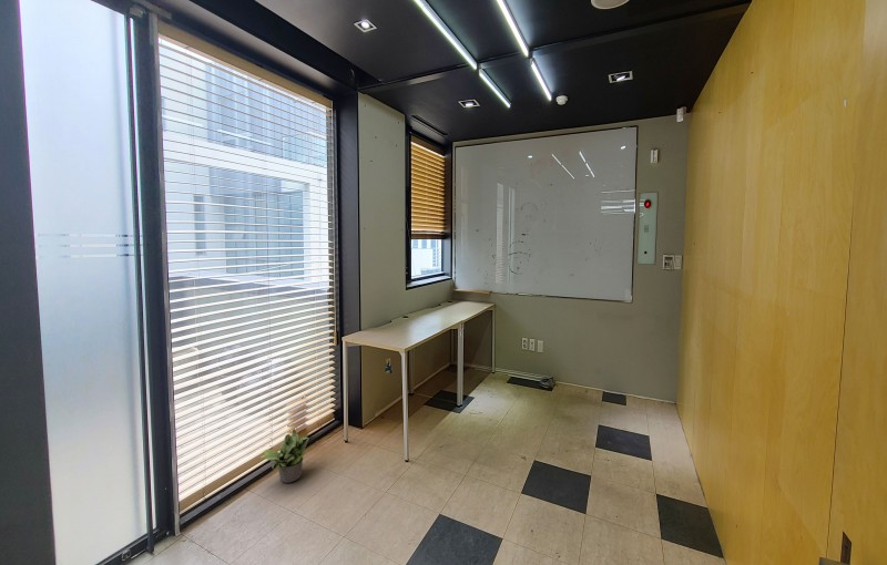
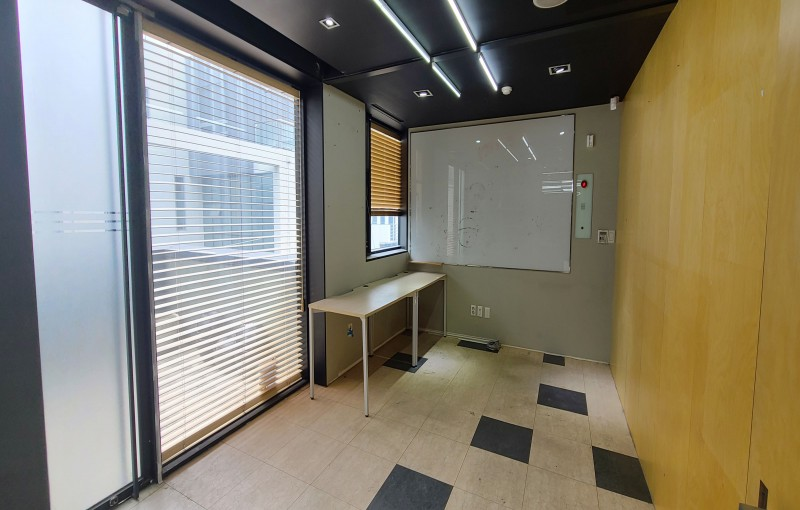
- potted plant [259,429,310,484]
